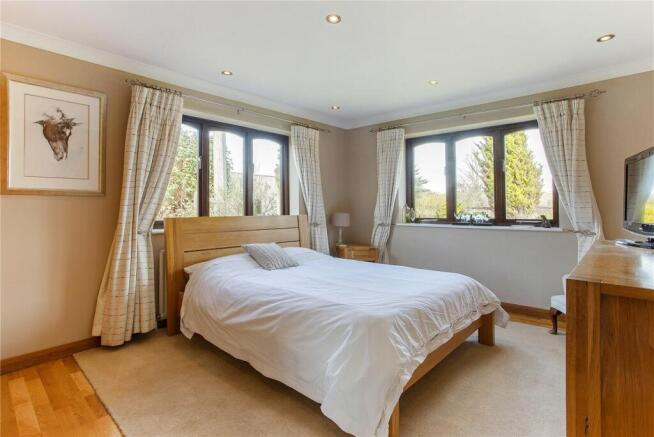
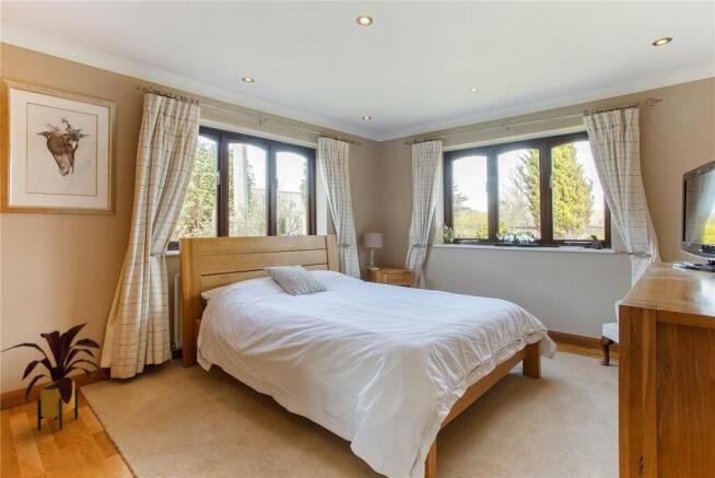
+ house plant [0,322,108,431]
